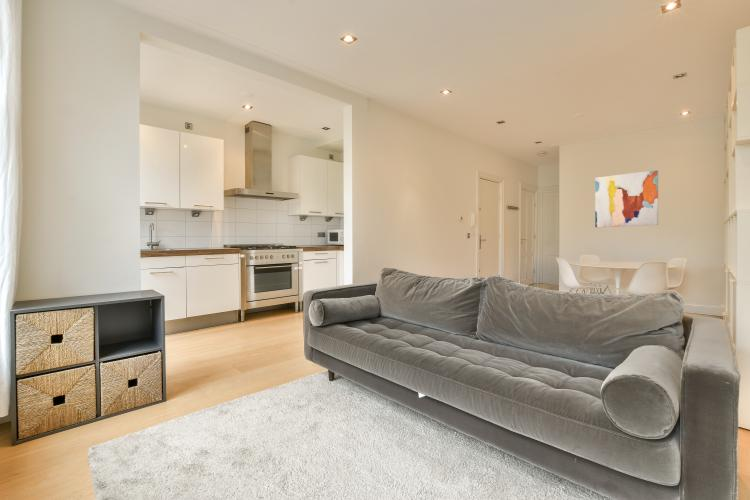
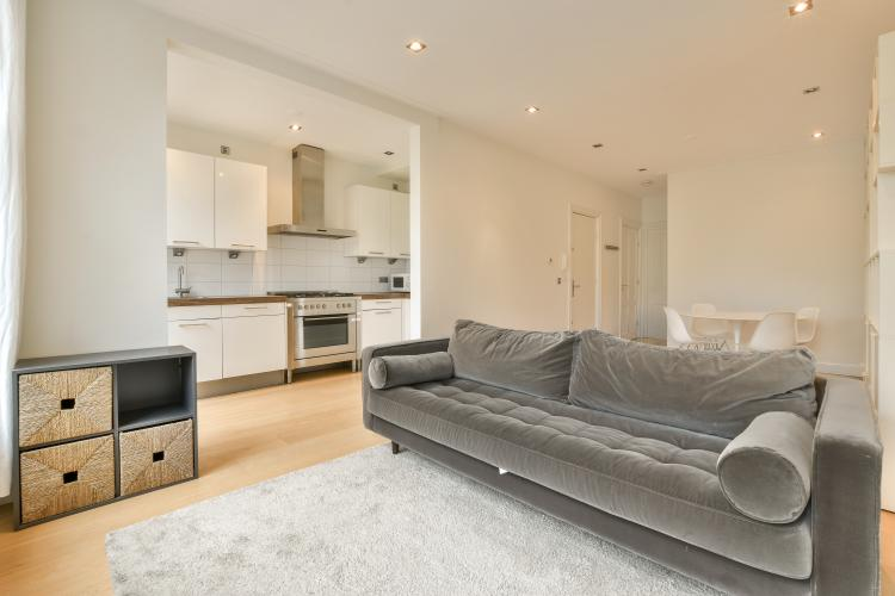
- wall art [594,169,659,228]
